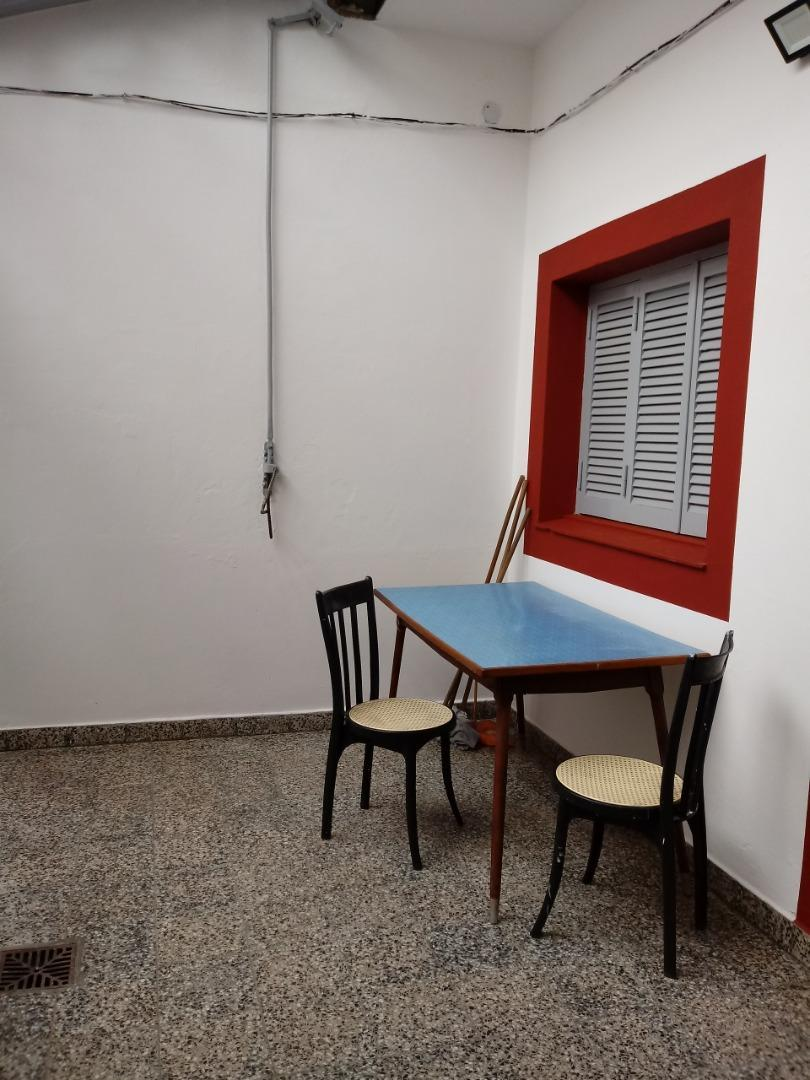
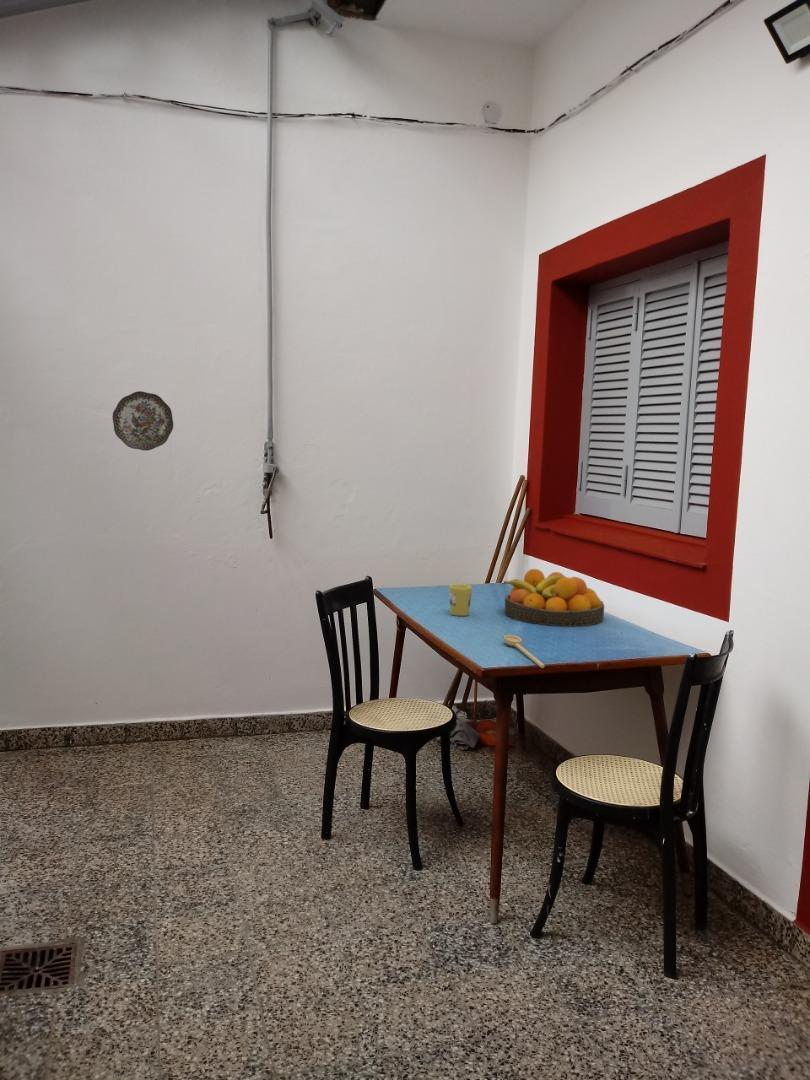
+ mug [448,583,473,617]
+ fruit bowl [502,568,605,628]
+ spoon [503,634,545,669]
+ decorative plate [111,390,174,452]
